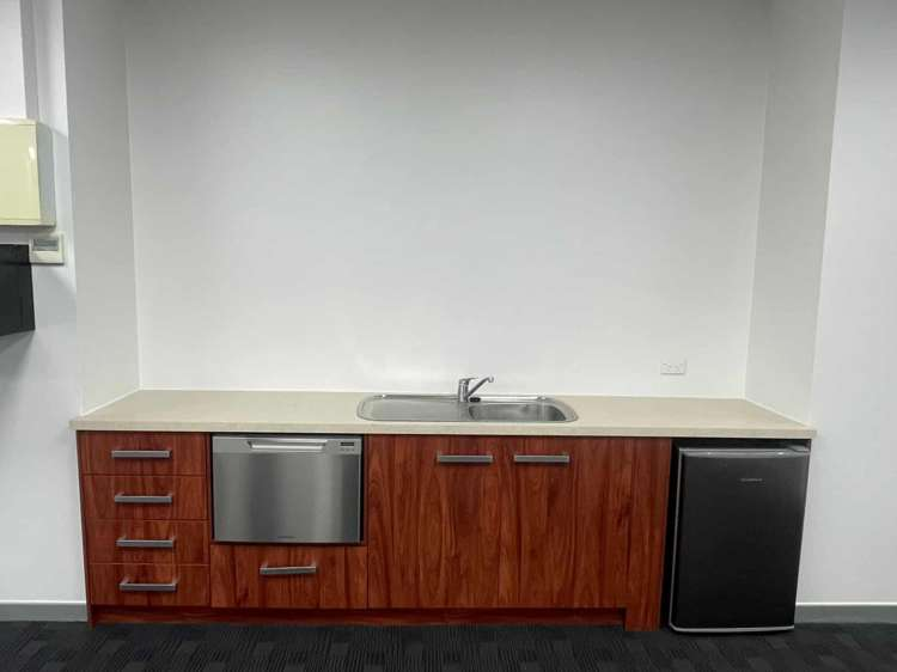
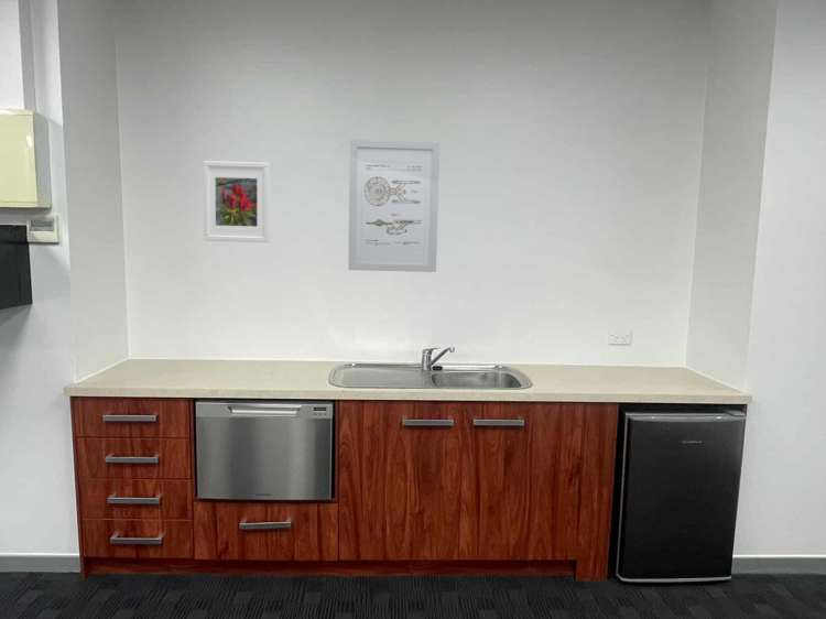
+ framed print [203,160,271,243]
+ wall art [347,139,441,273]
